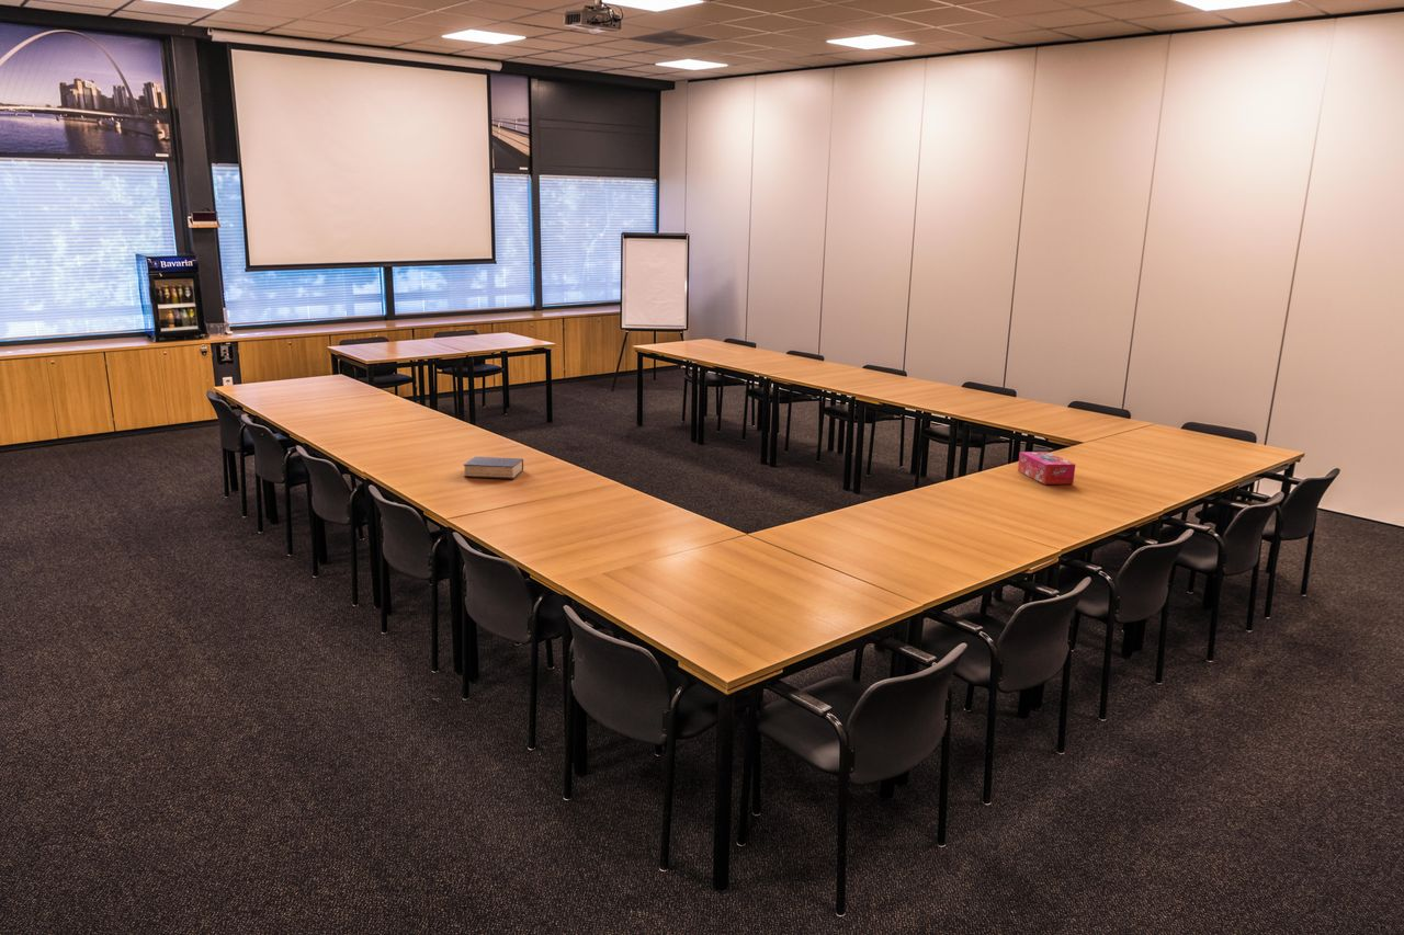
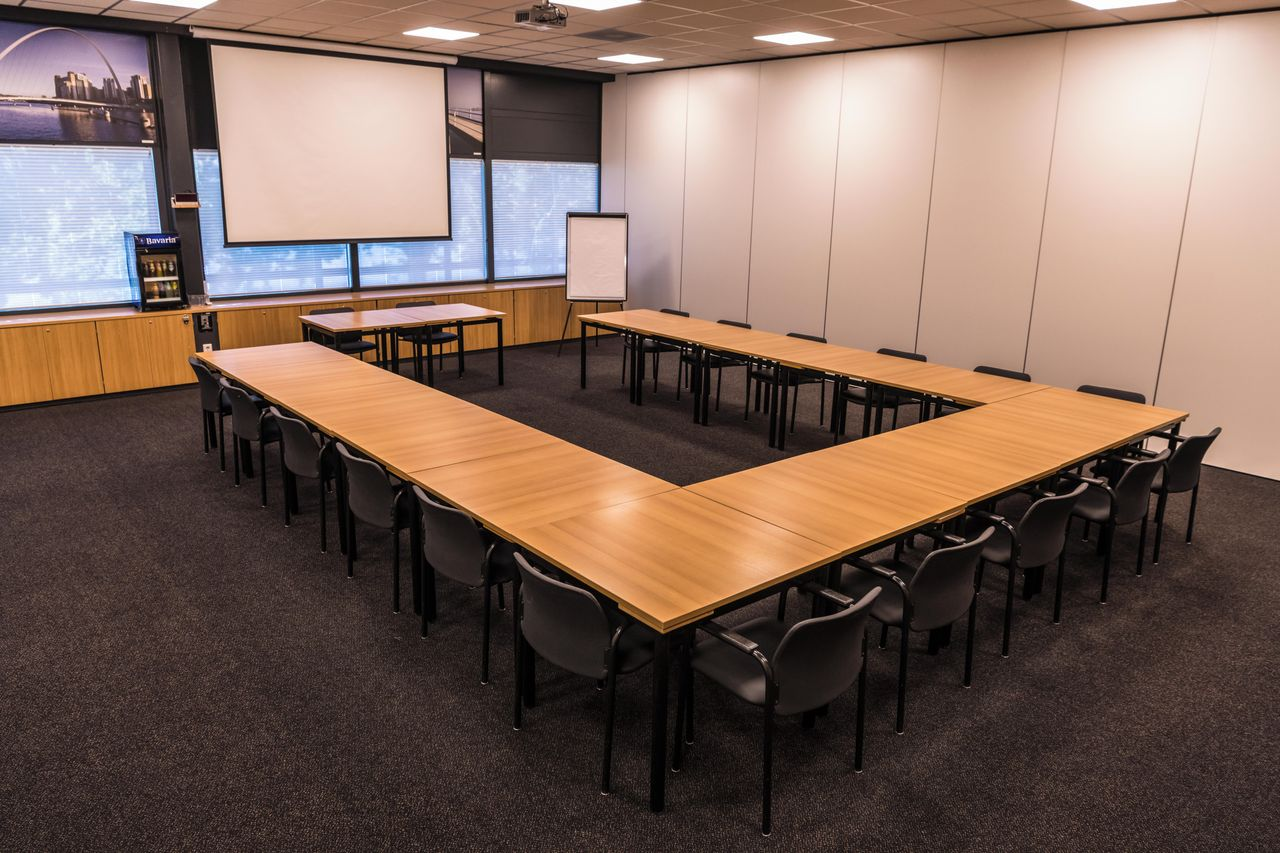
- book [463,456,524,480]
- tissue box [1017,451,1076,486]
